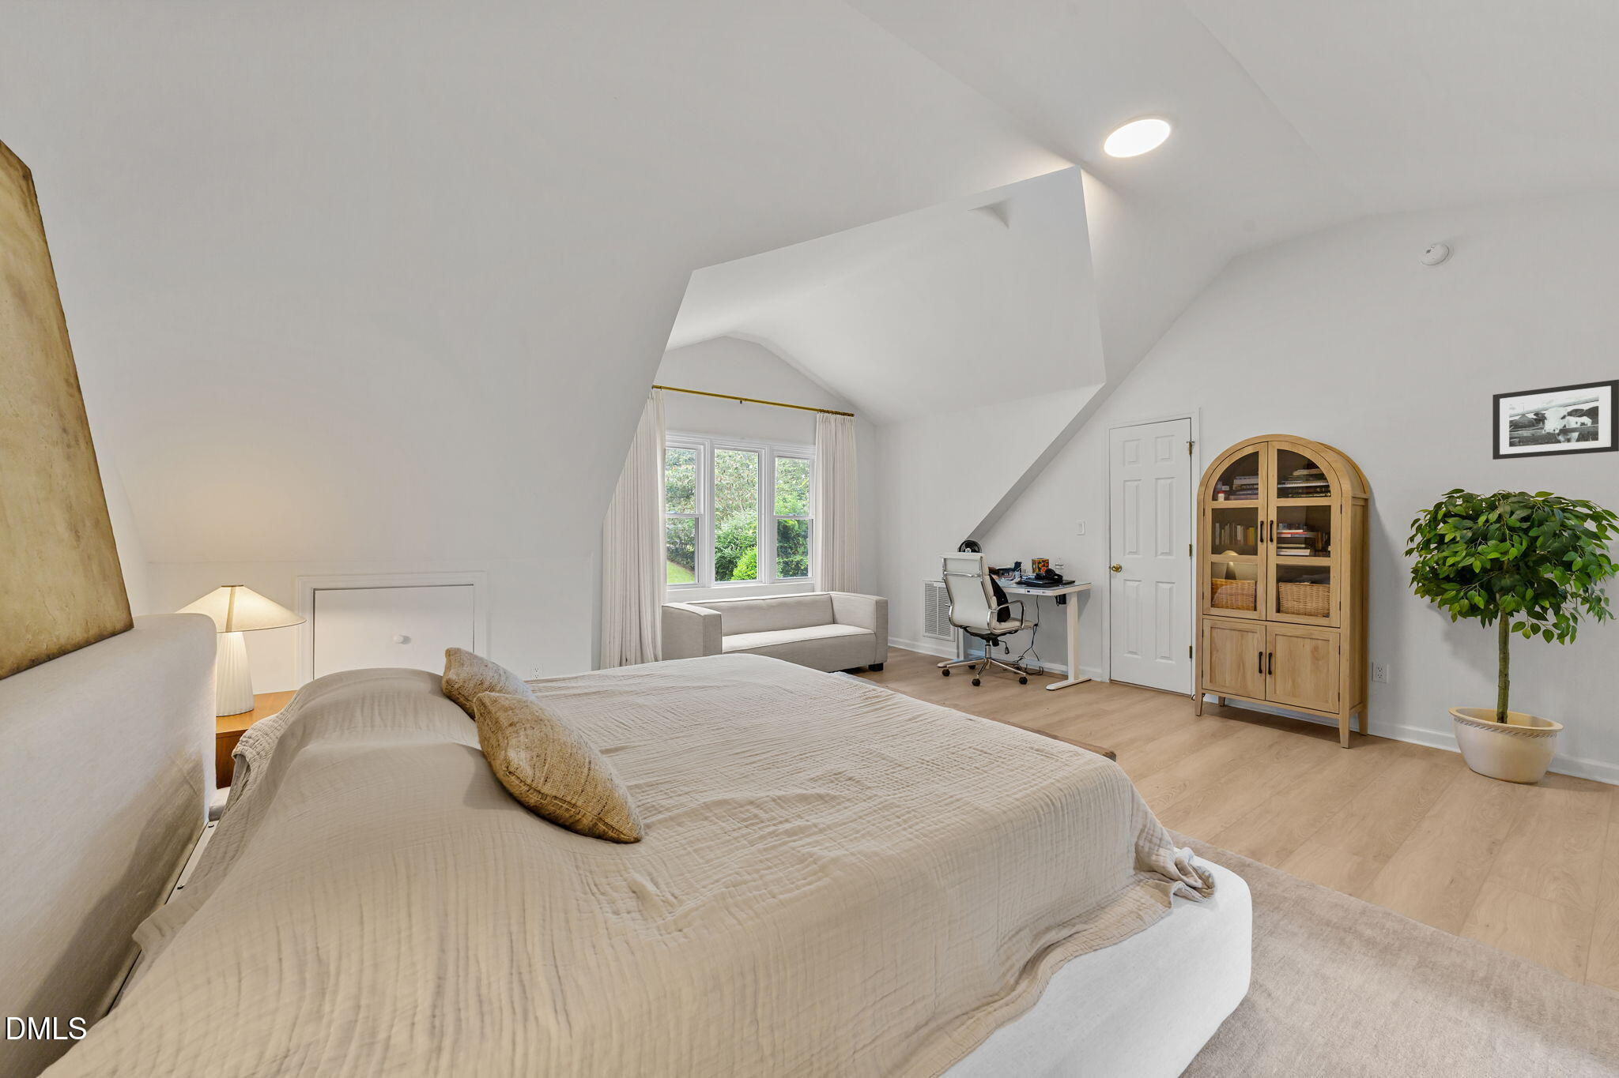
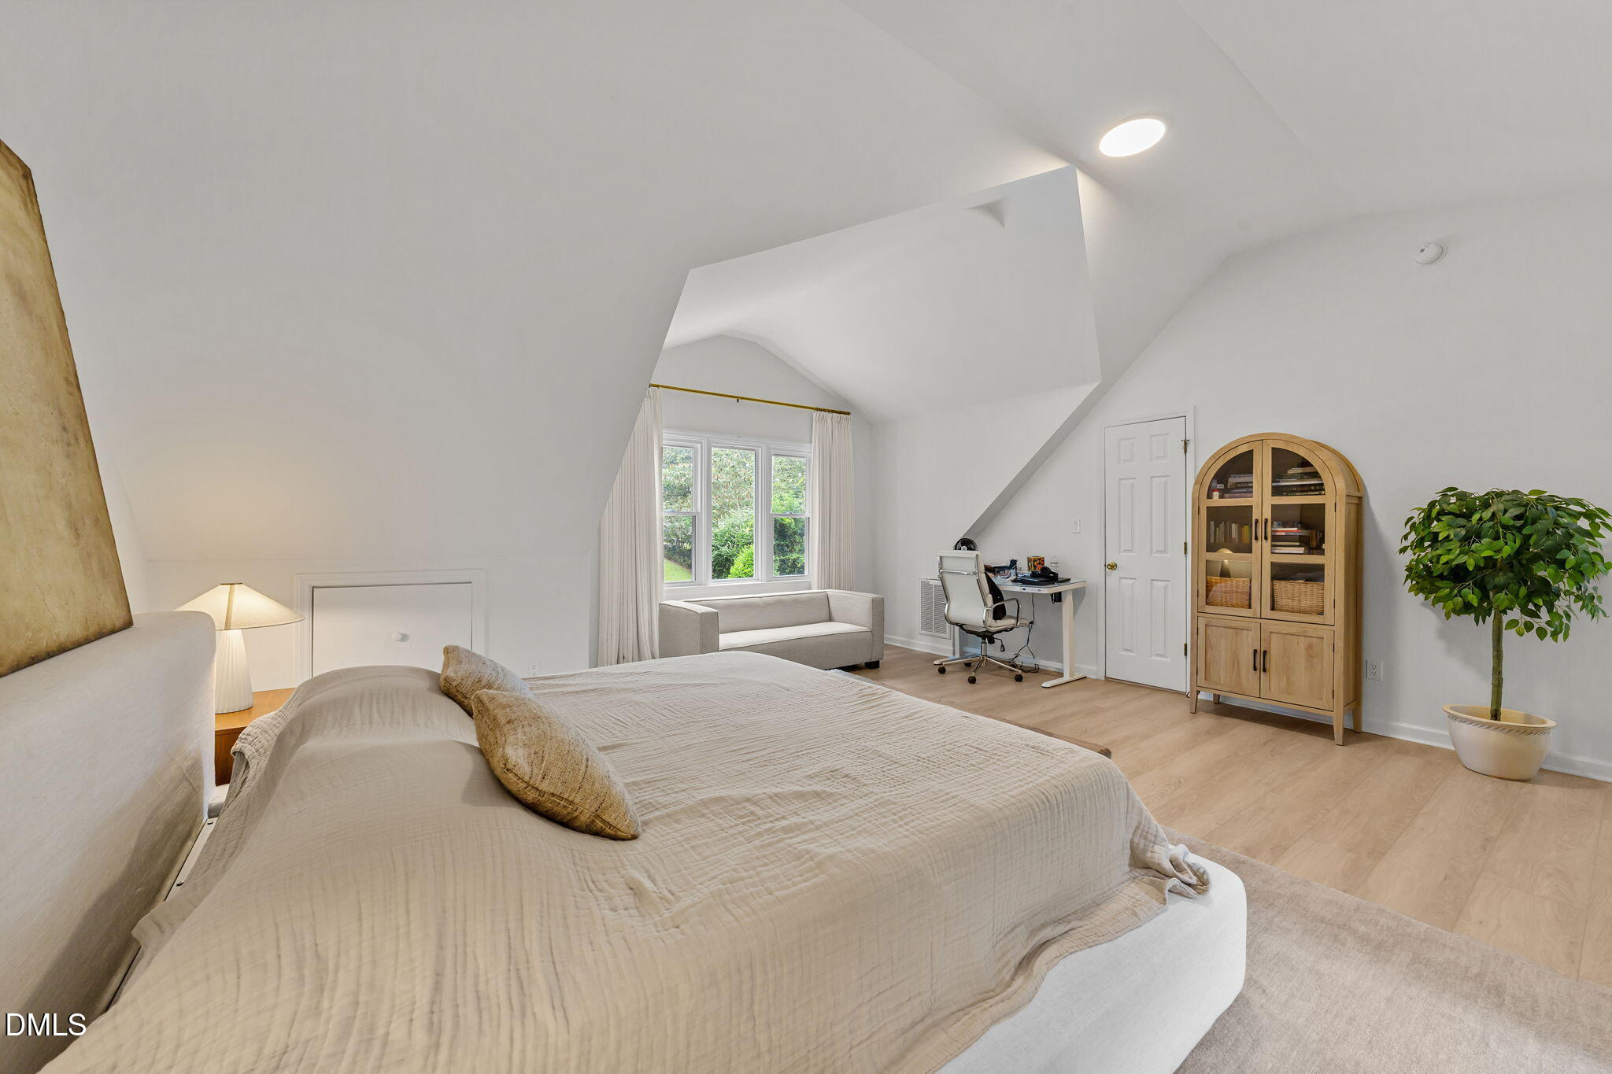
- picture frame [1491,379,1619,461]
